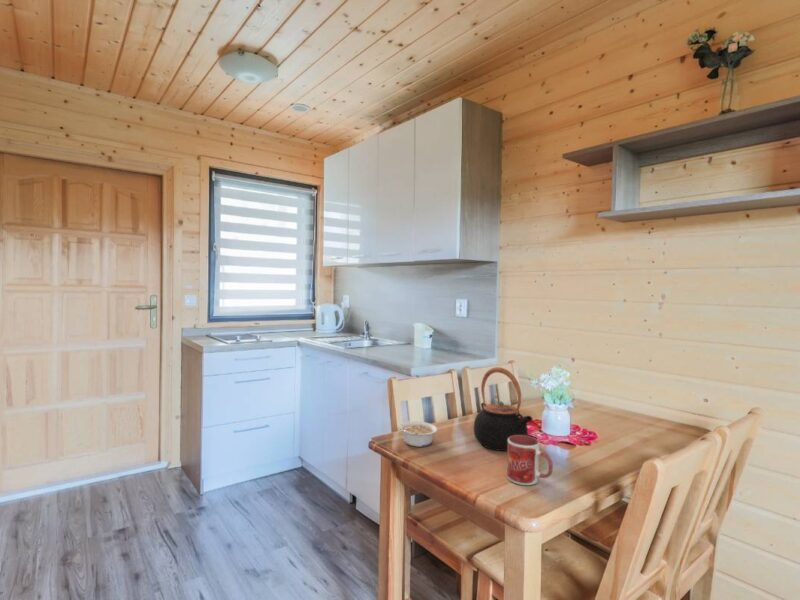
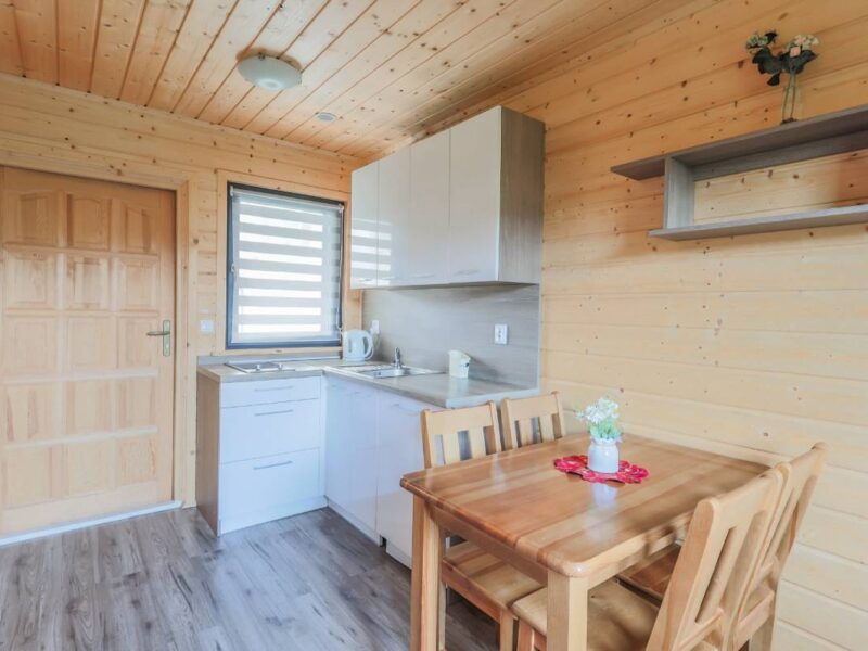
- mug [506,435,554,486]
- legume [398,420,438,448]
- teapot [473,366,533,452]
